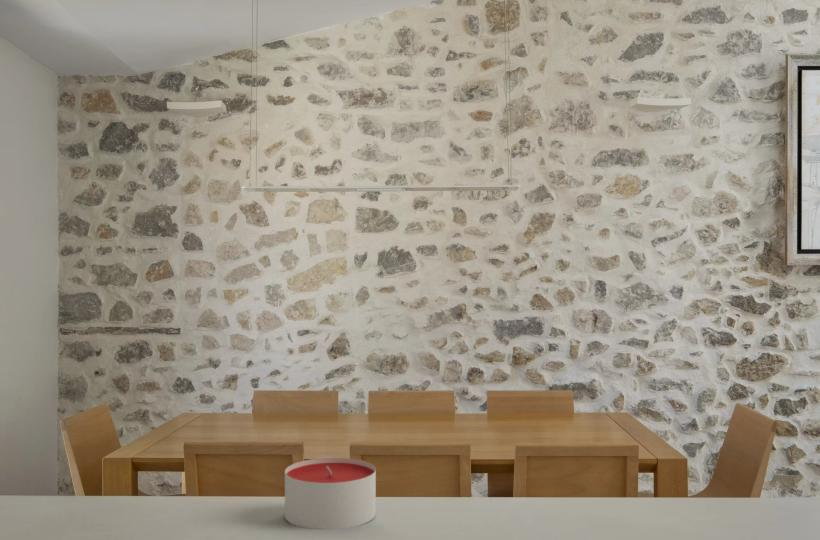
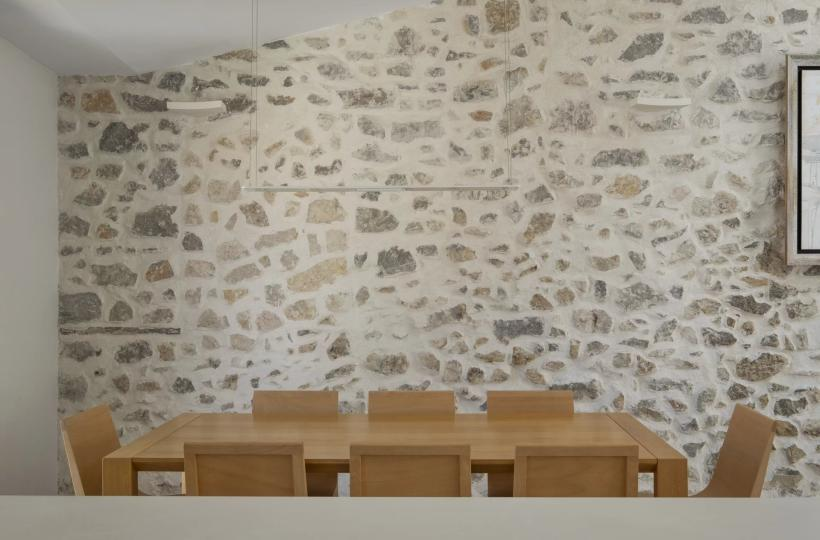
- candle [284,457,377,530]
